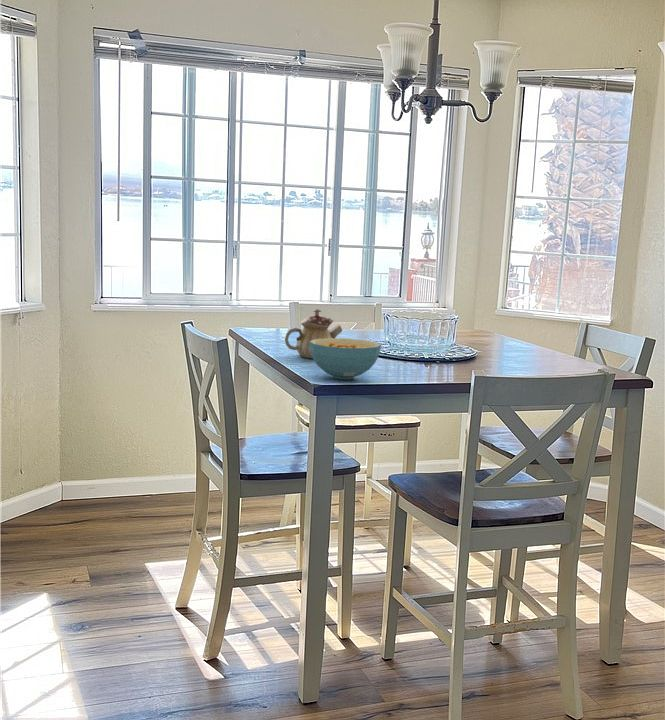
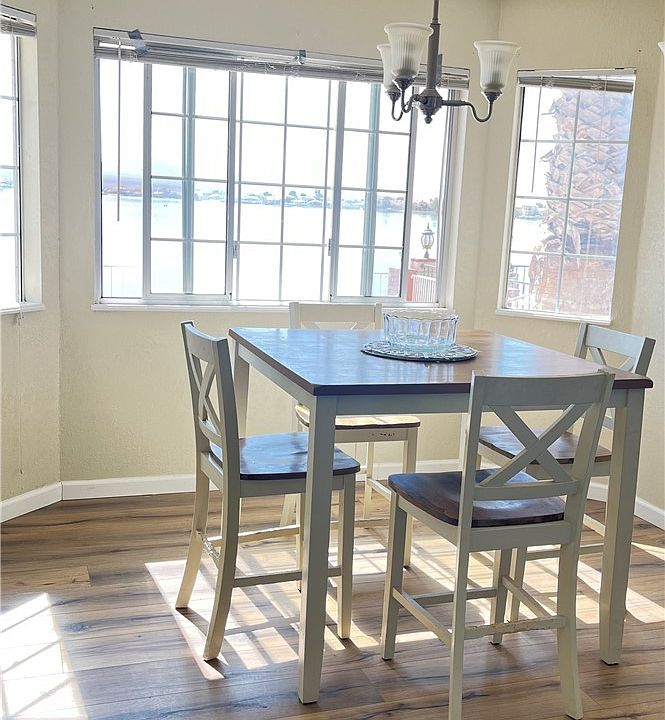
- cereal bowl [309,337,382,380]
- teapot [284,308,343,359]
